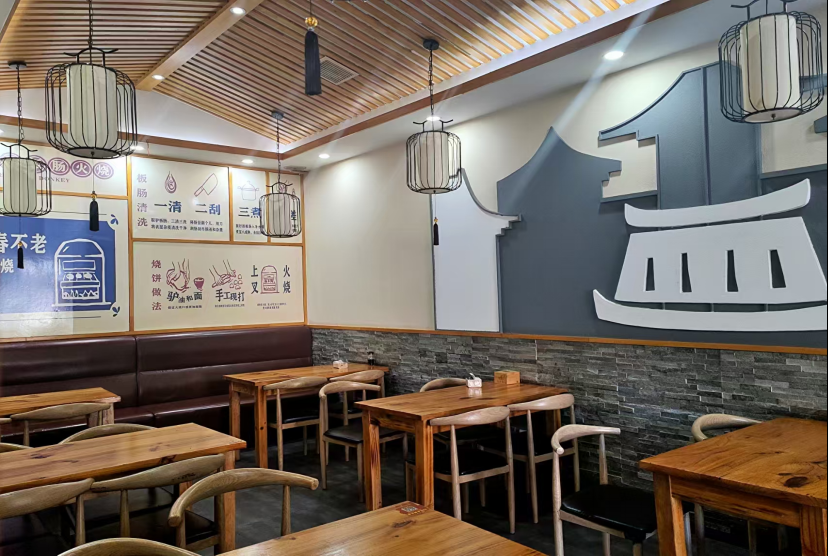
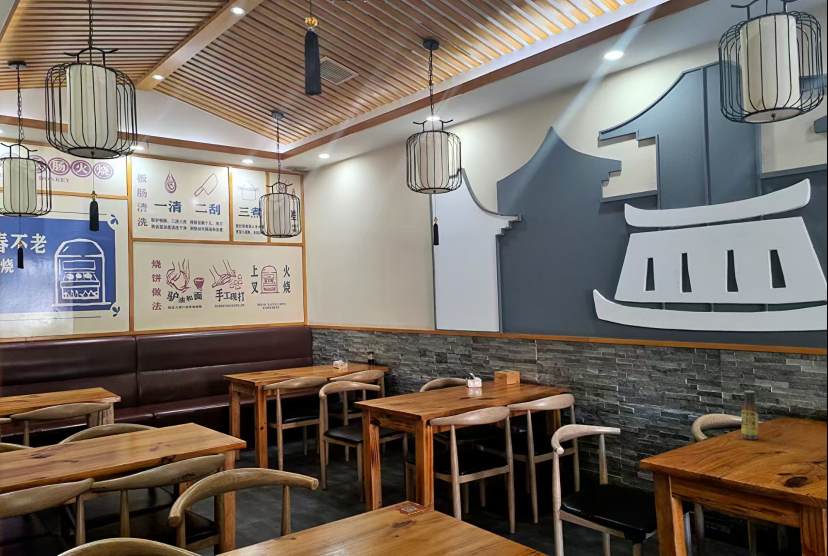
+ sauce bottle [741,390,759,441]
